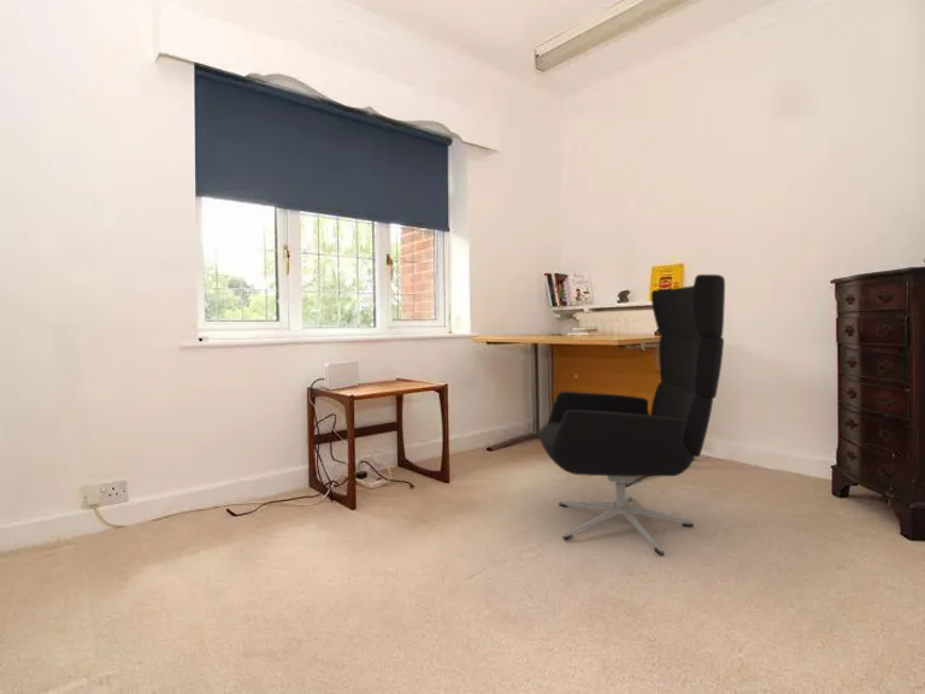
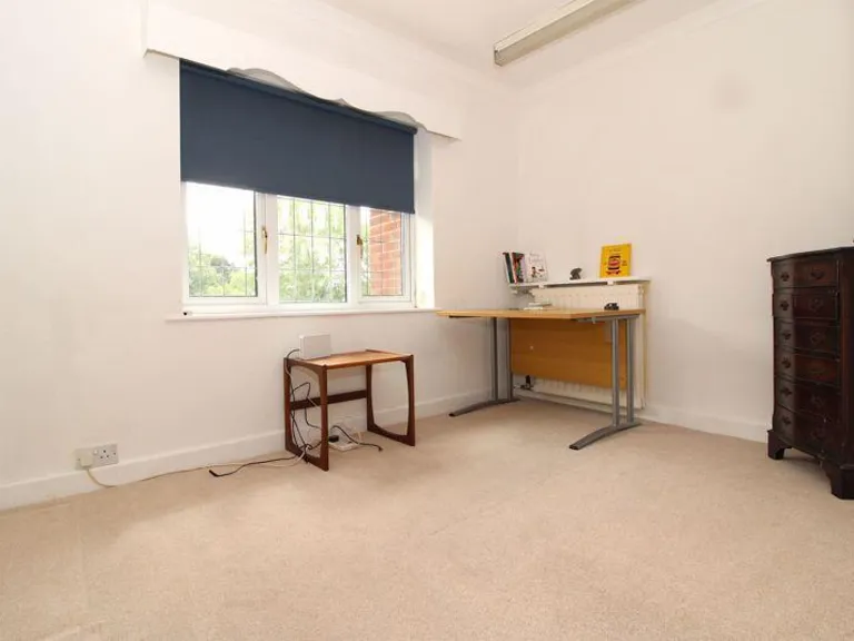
- office chair [537,274,726,557]
